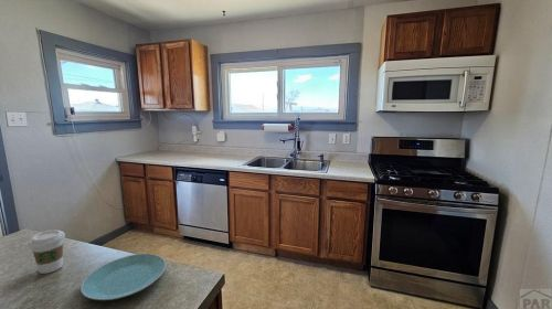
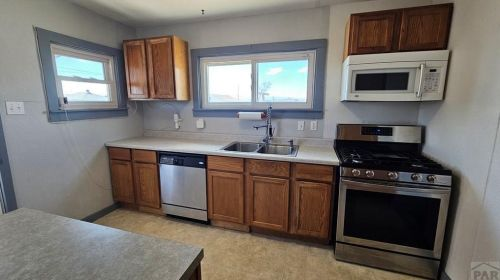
- coffee cup [26,228,66,275]
- plate [79,253,167,301]
